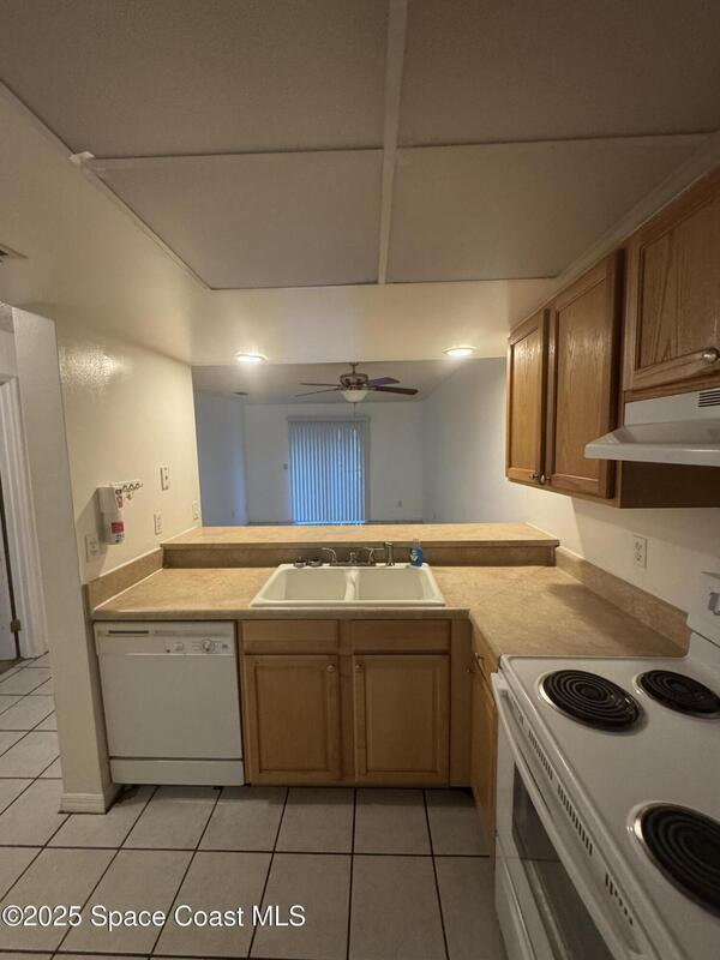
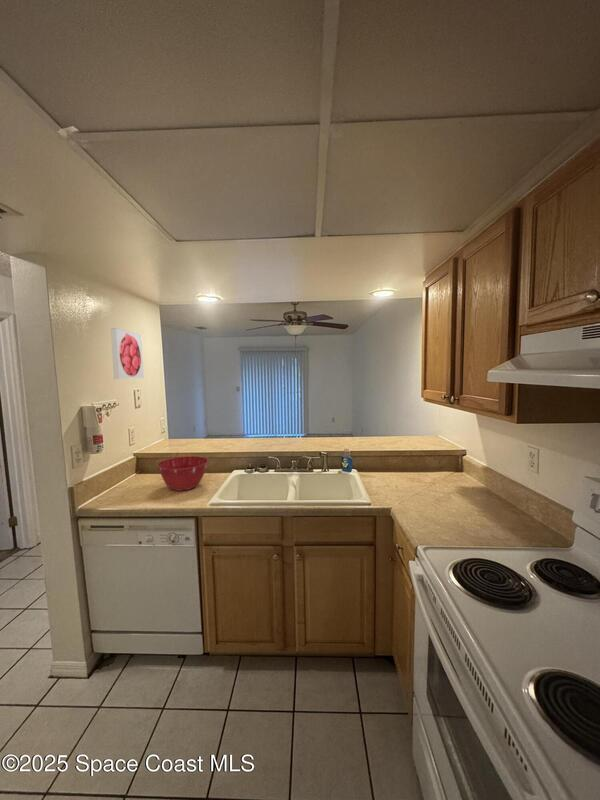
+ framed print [110,327,145,380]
+ mixing bowl [156,455,209,492]
